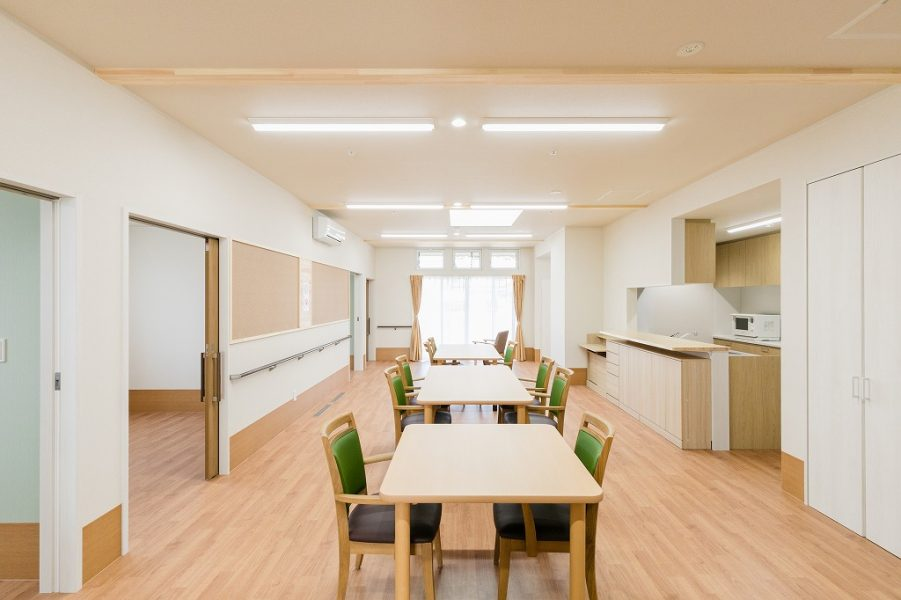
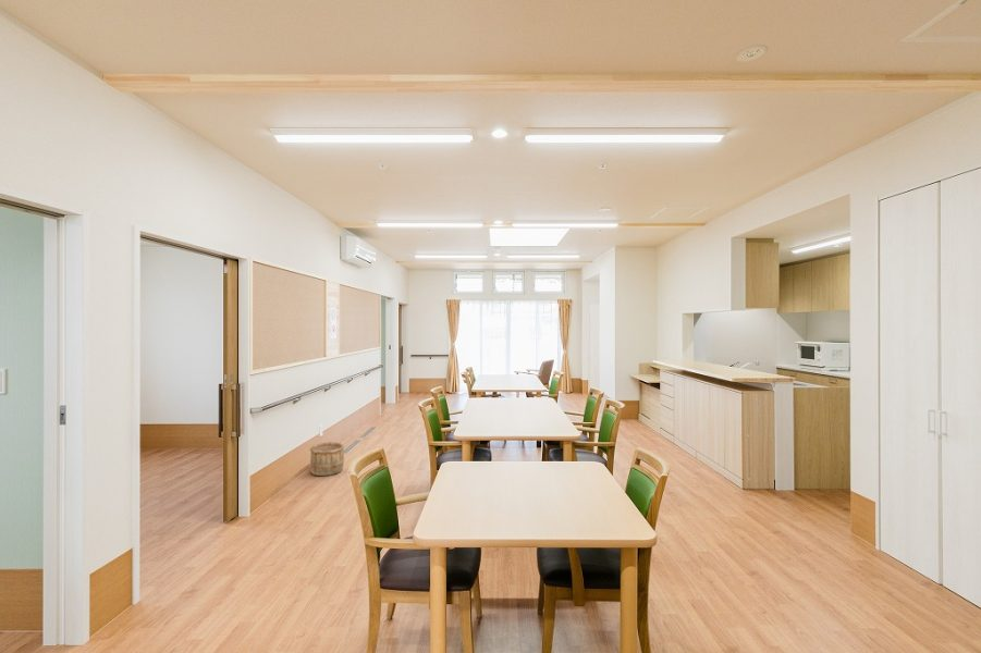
+ wooden bucket [309,441,346,477]
